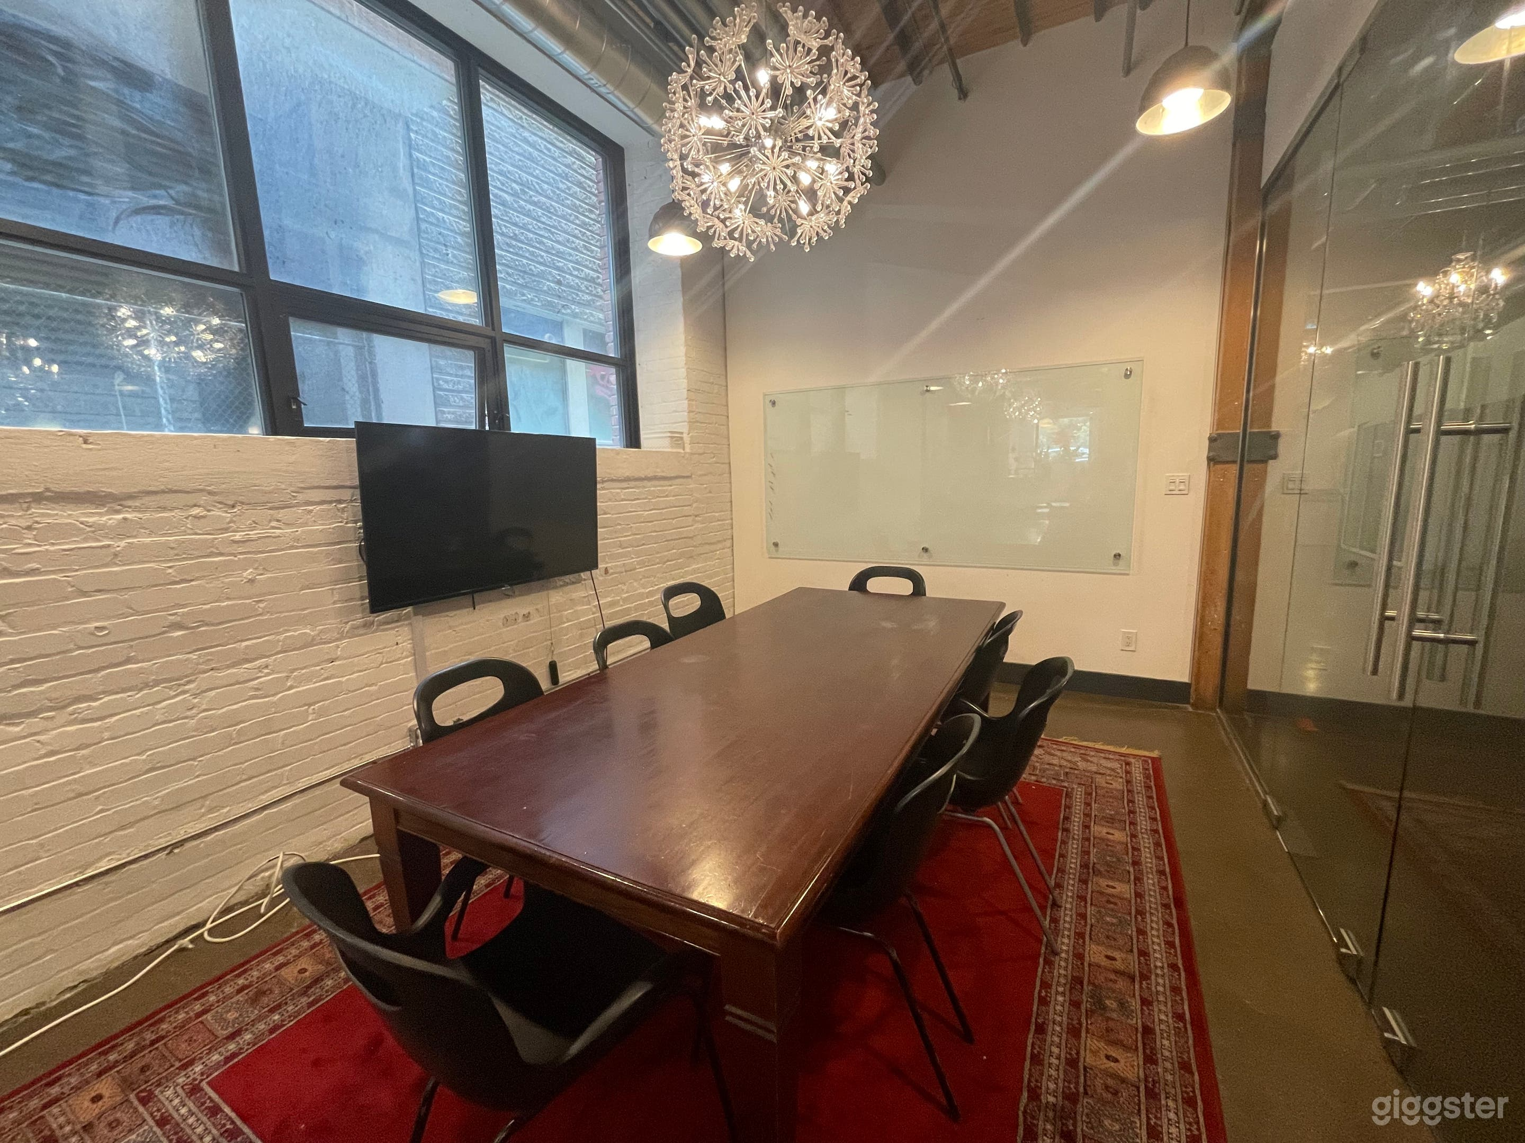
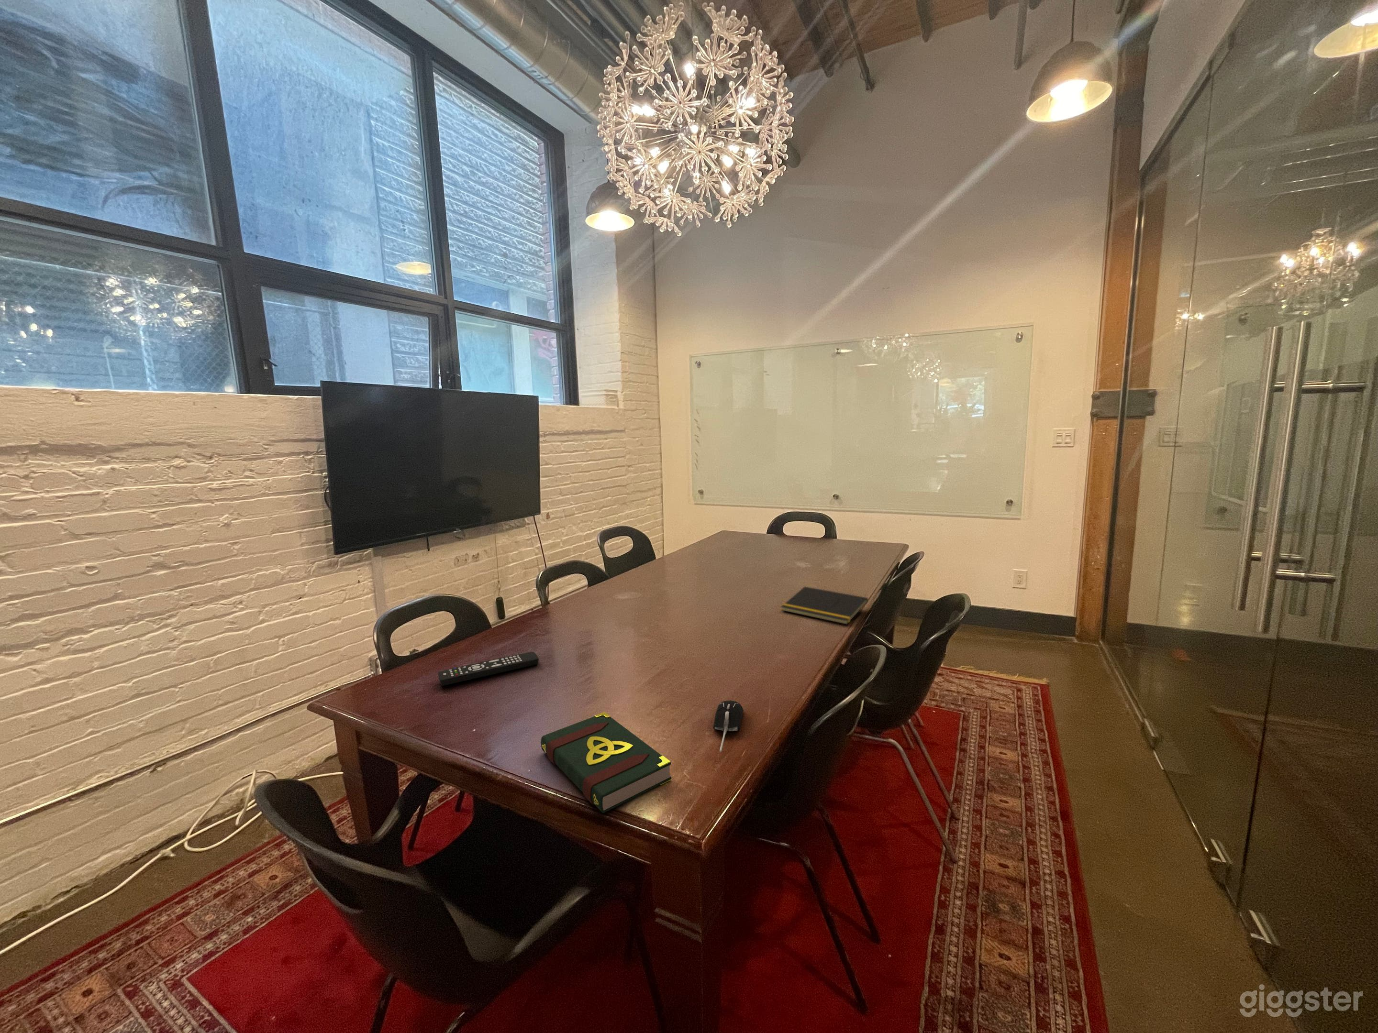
+ computer mouse [713,700,744,753]
+ remote control [437,651,539,686]
+ notepad [780,586,868,625]
+ book [540,712,672,814]
